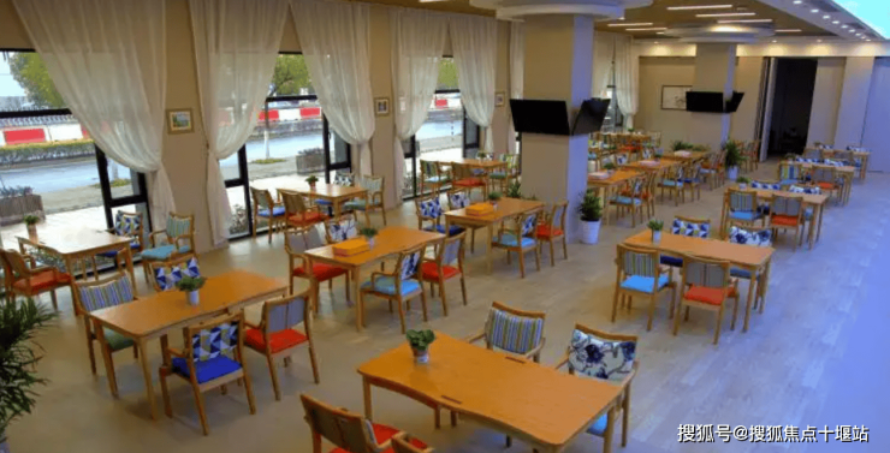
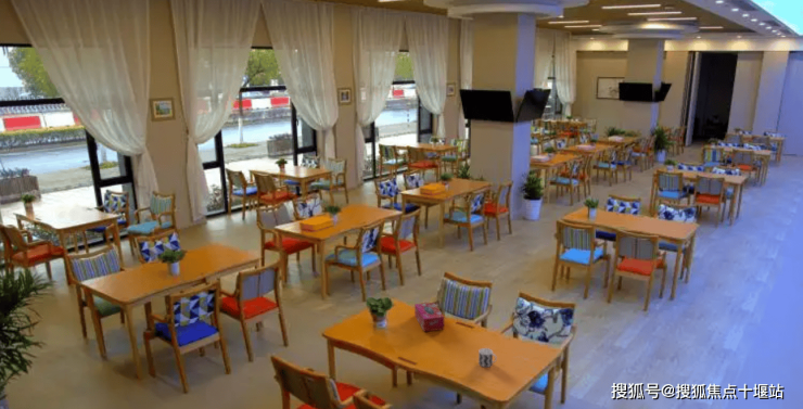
+ cup [477,347,498,368]
+ tissue box [413,302,445,333]
